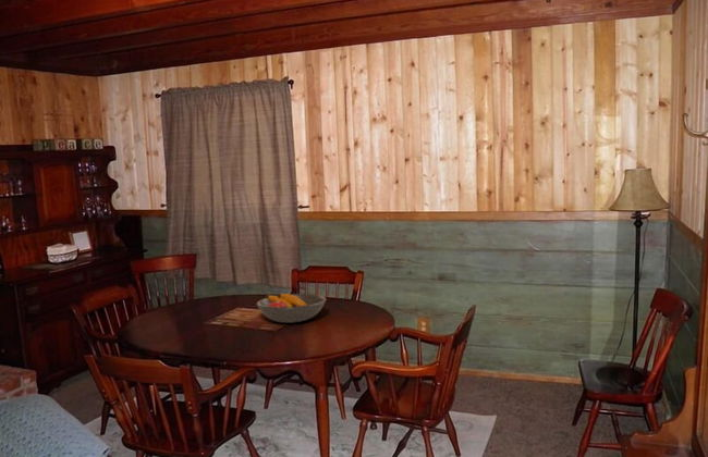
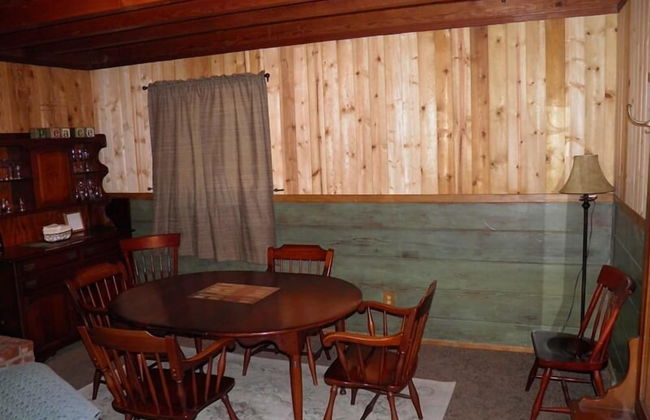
- fruit bowl [255,293,327,324]
